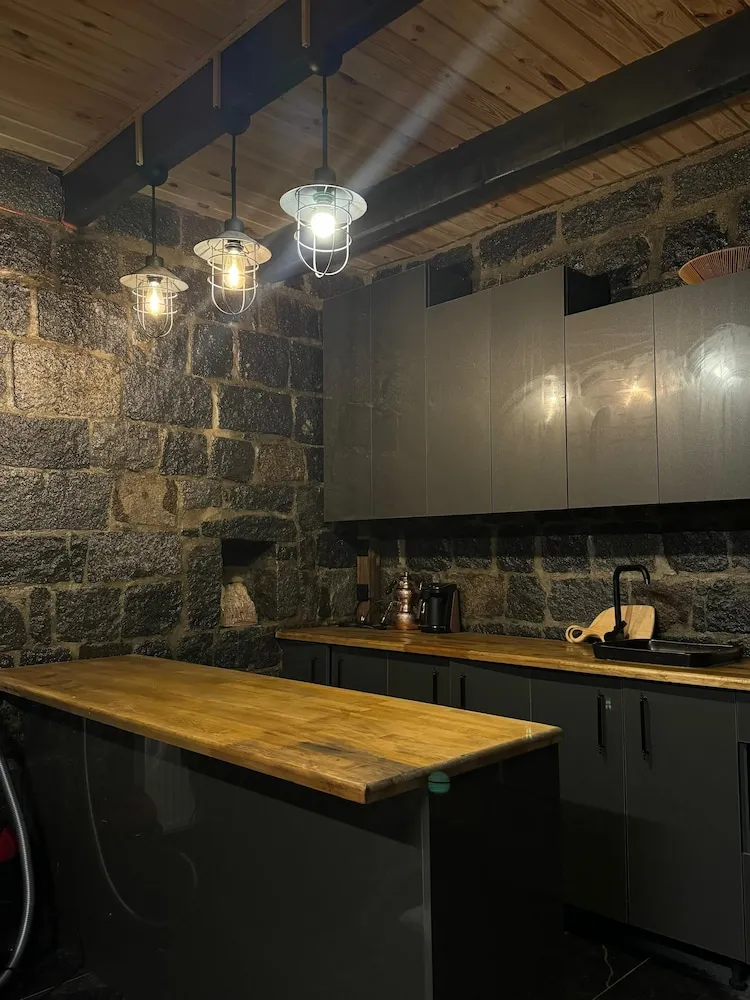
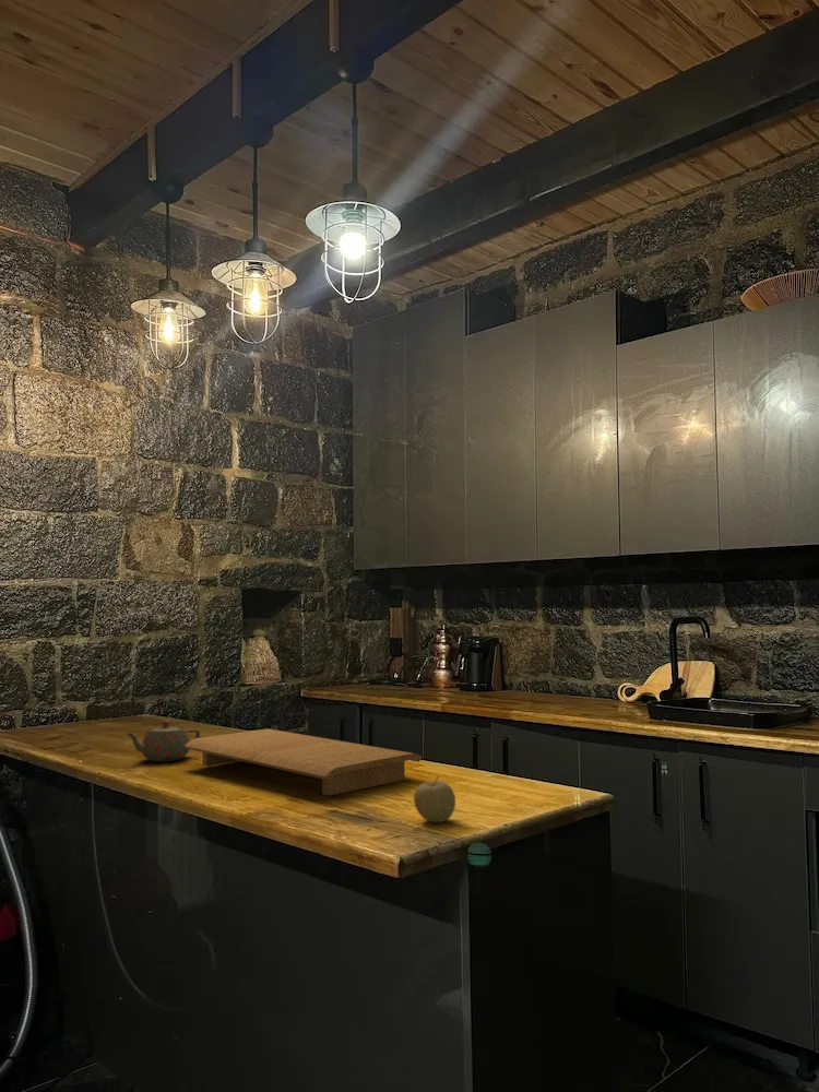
+ teapot [124,720,201,762]
+ cutting board [185,727,423,797]
+ fruit [413,774,456,823]
